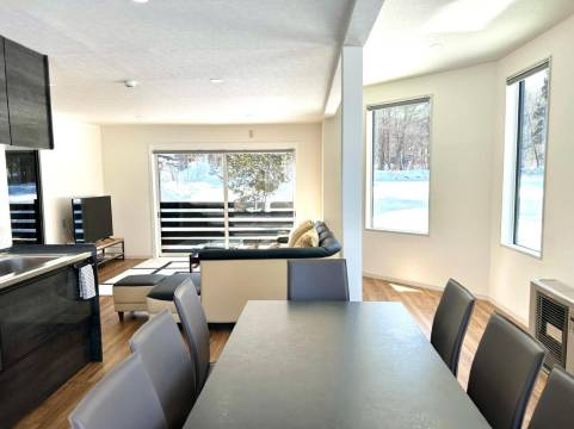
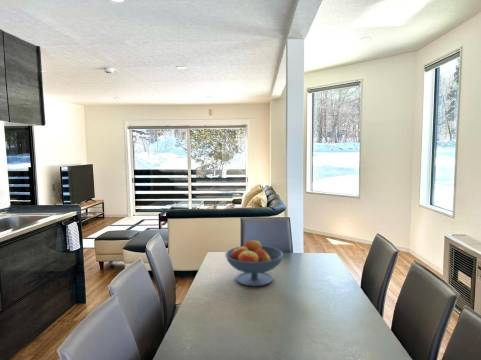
+ fruit bowl [224,239,284,287]
